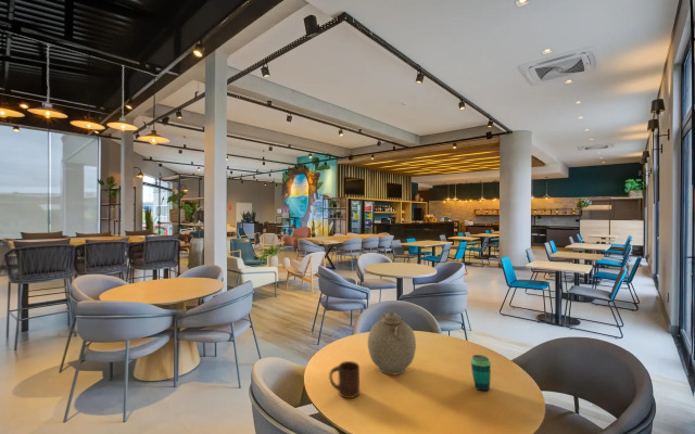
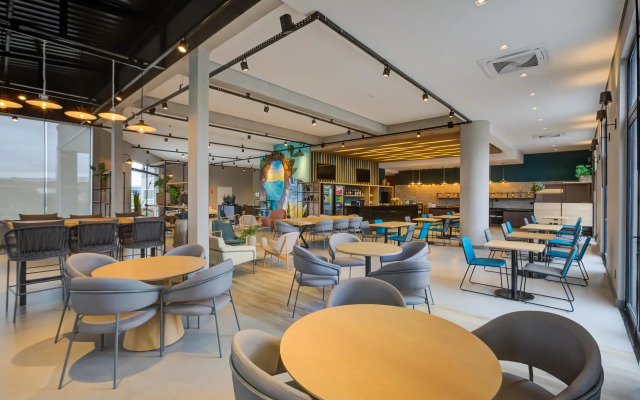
- teapot [367,309,417,375]
- cup [469,354,492,392]
- cup [328,360,361,399]
